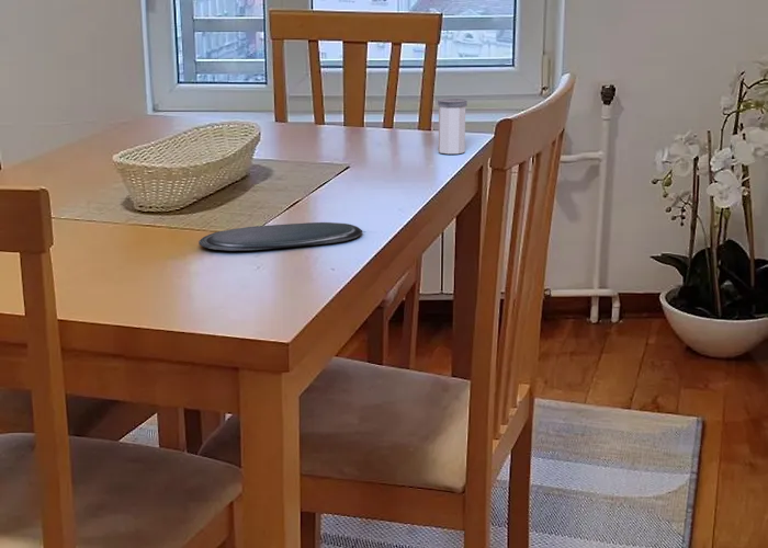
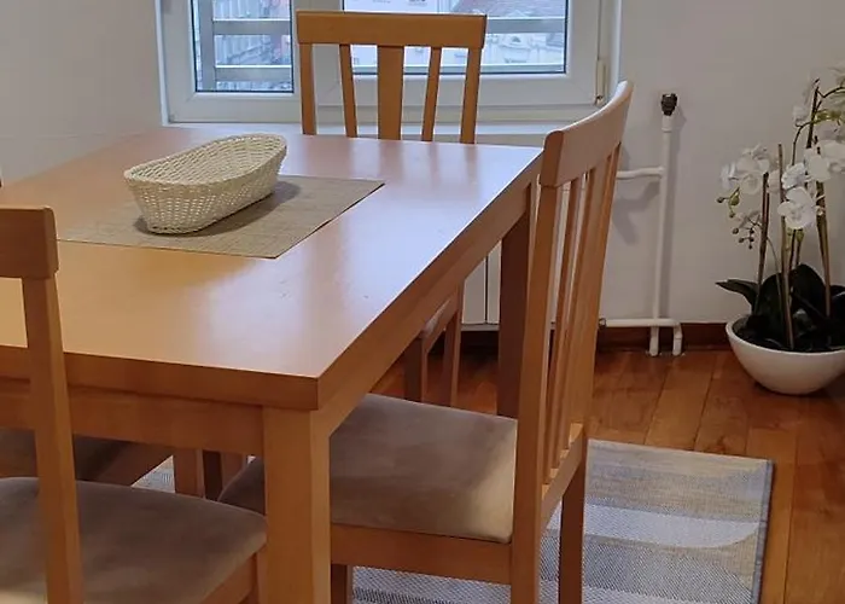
- oval tray [197,221,363,252]
- salt shaker [437,98,468,155]
